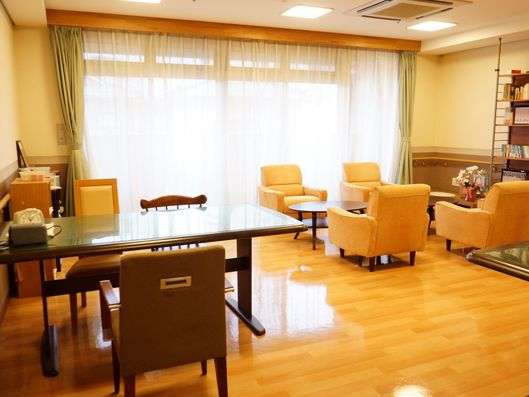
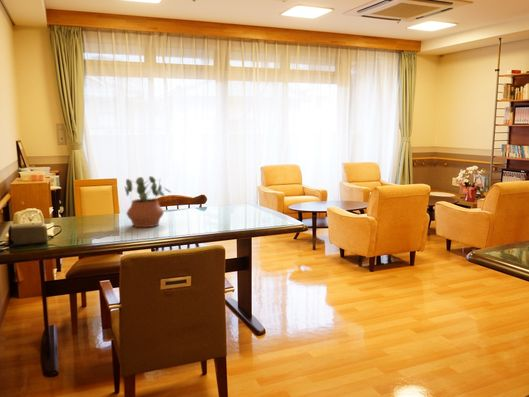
+ potted plant [124,175,173,229]
